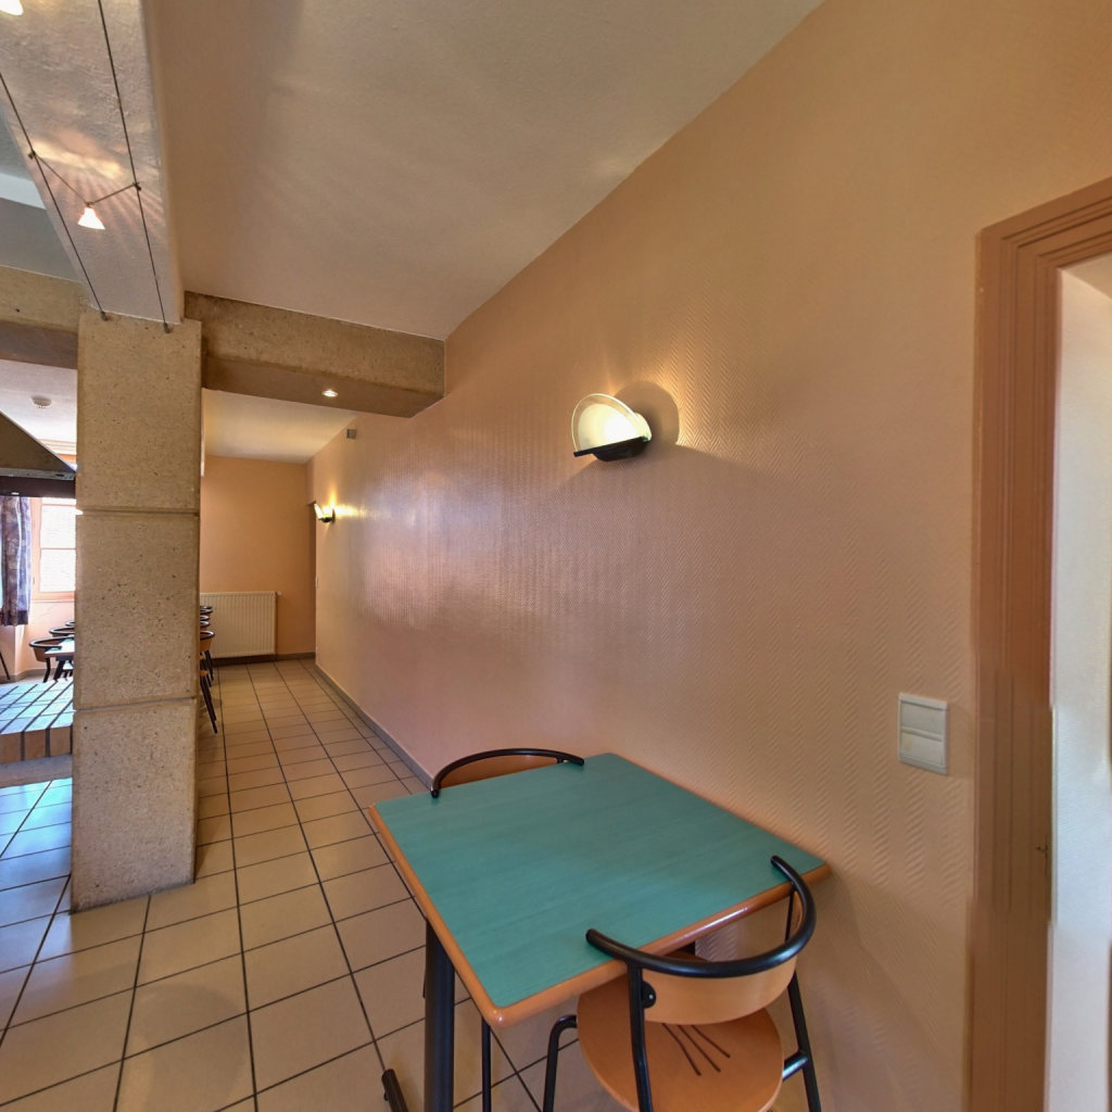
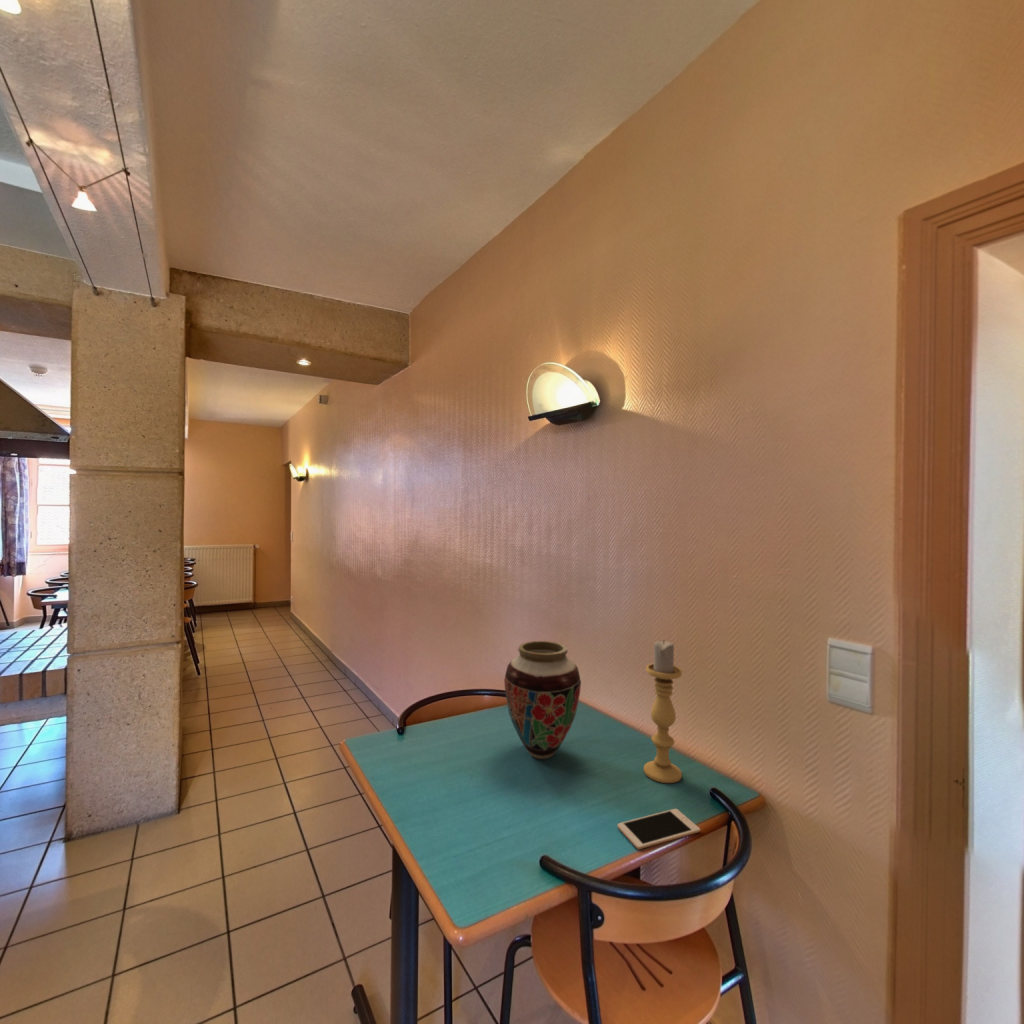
+ candle holder [643,639,683,784]
+ vase [503,640,582,760]
+ cell phone [617,808,701,850]
